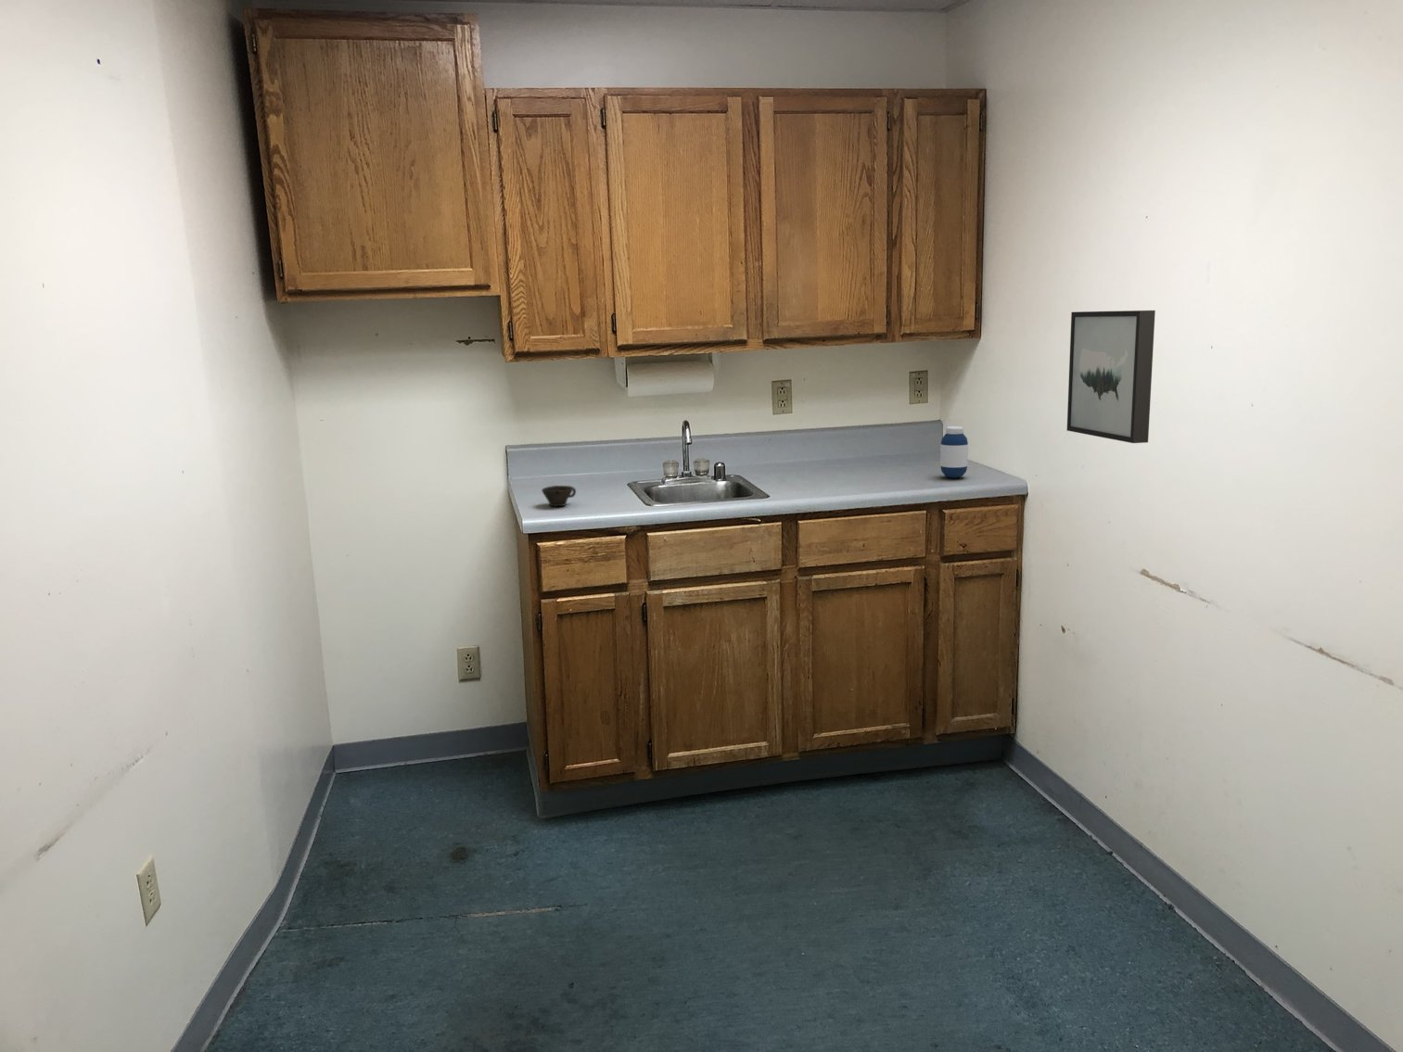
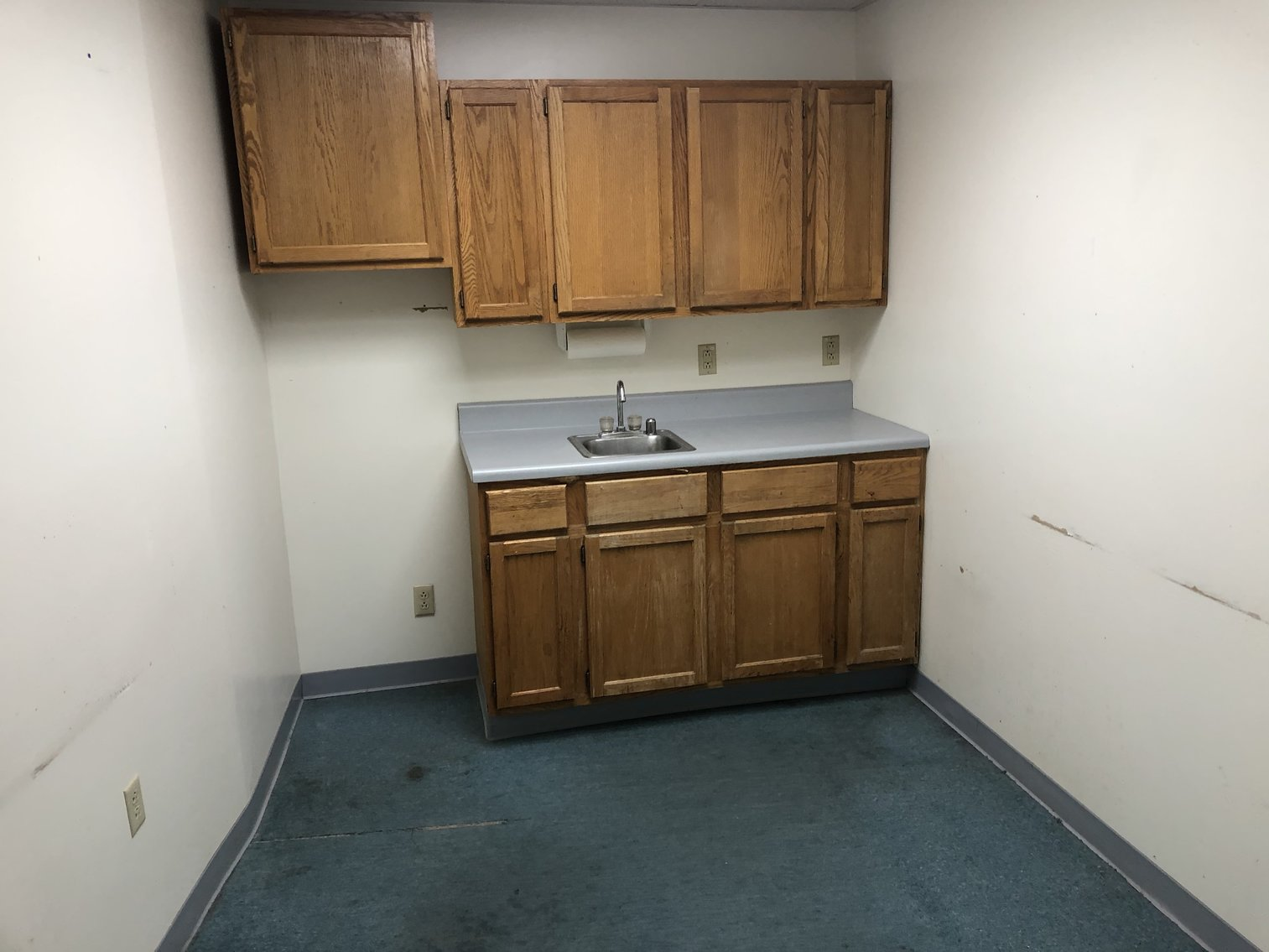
- medicine bottle [940,425,969,480]
- cup [541,485,577,507]
- wall art [1067,309,1156,444]
